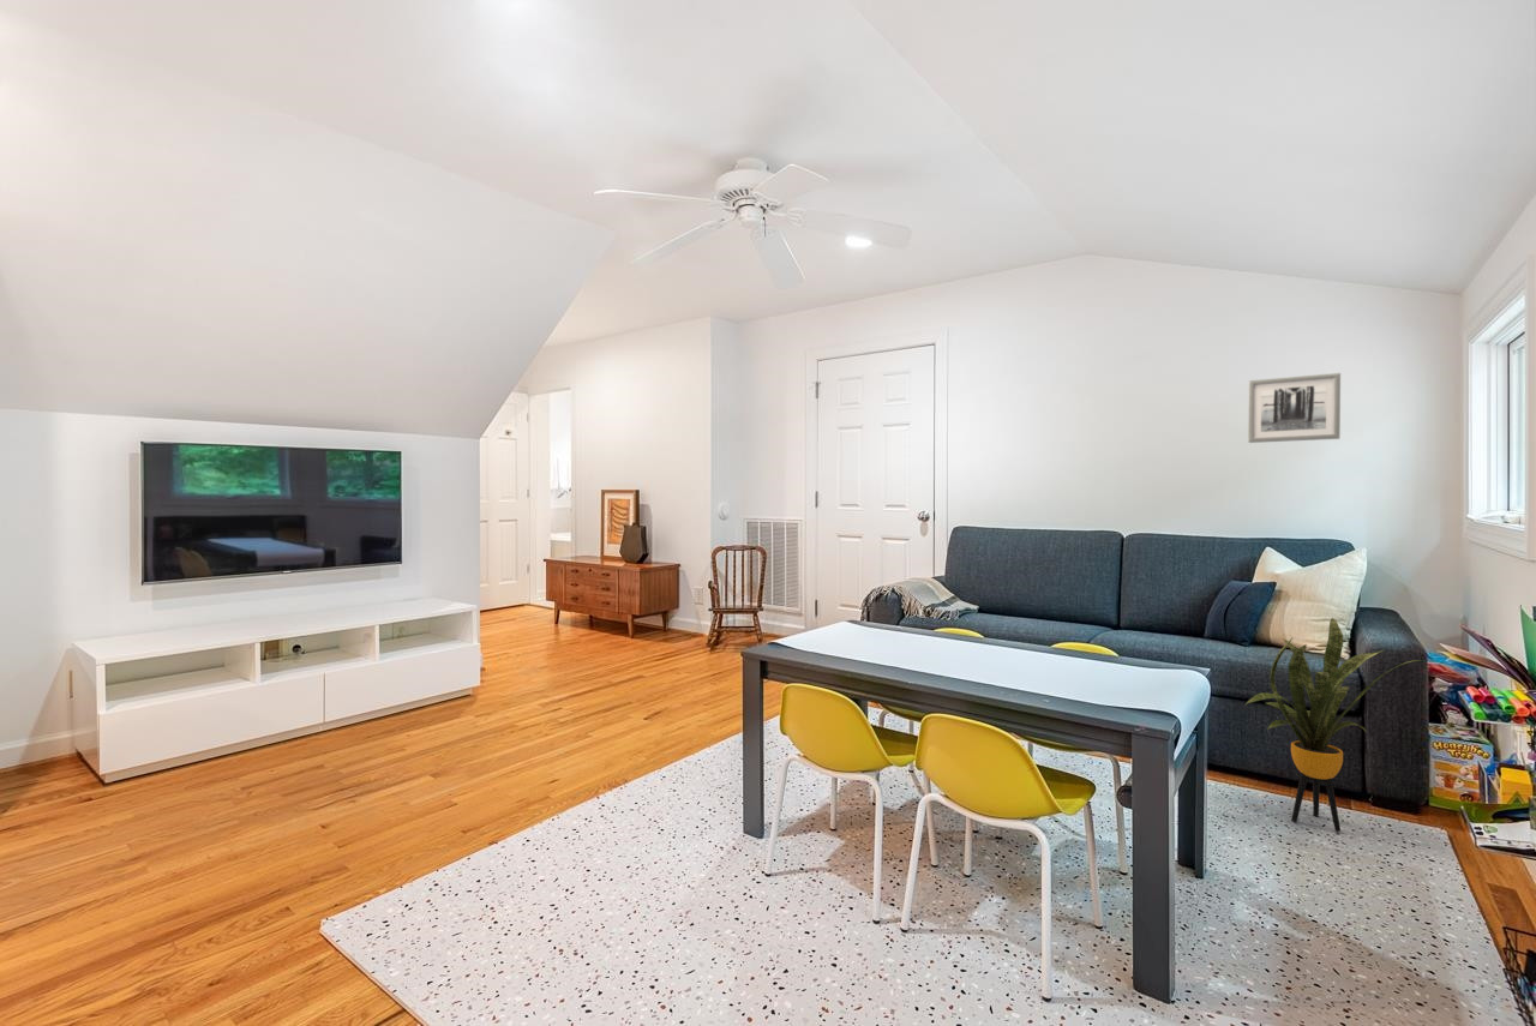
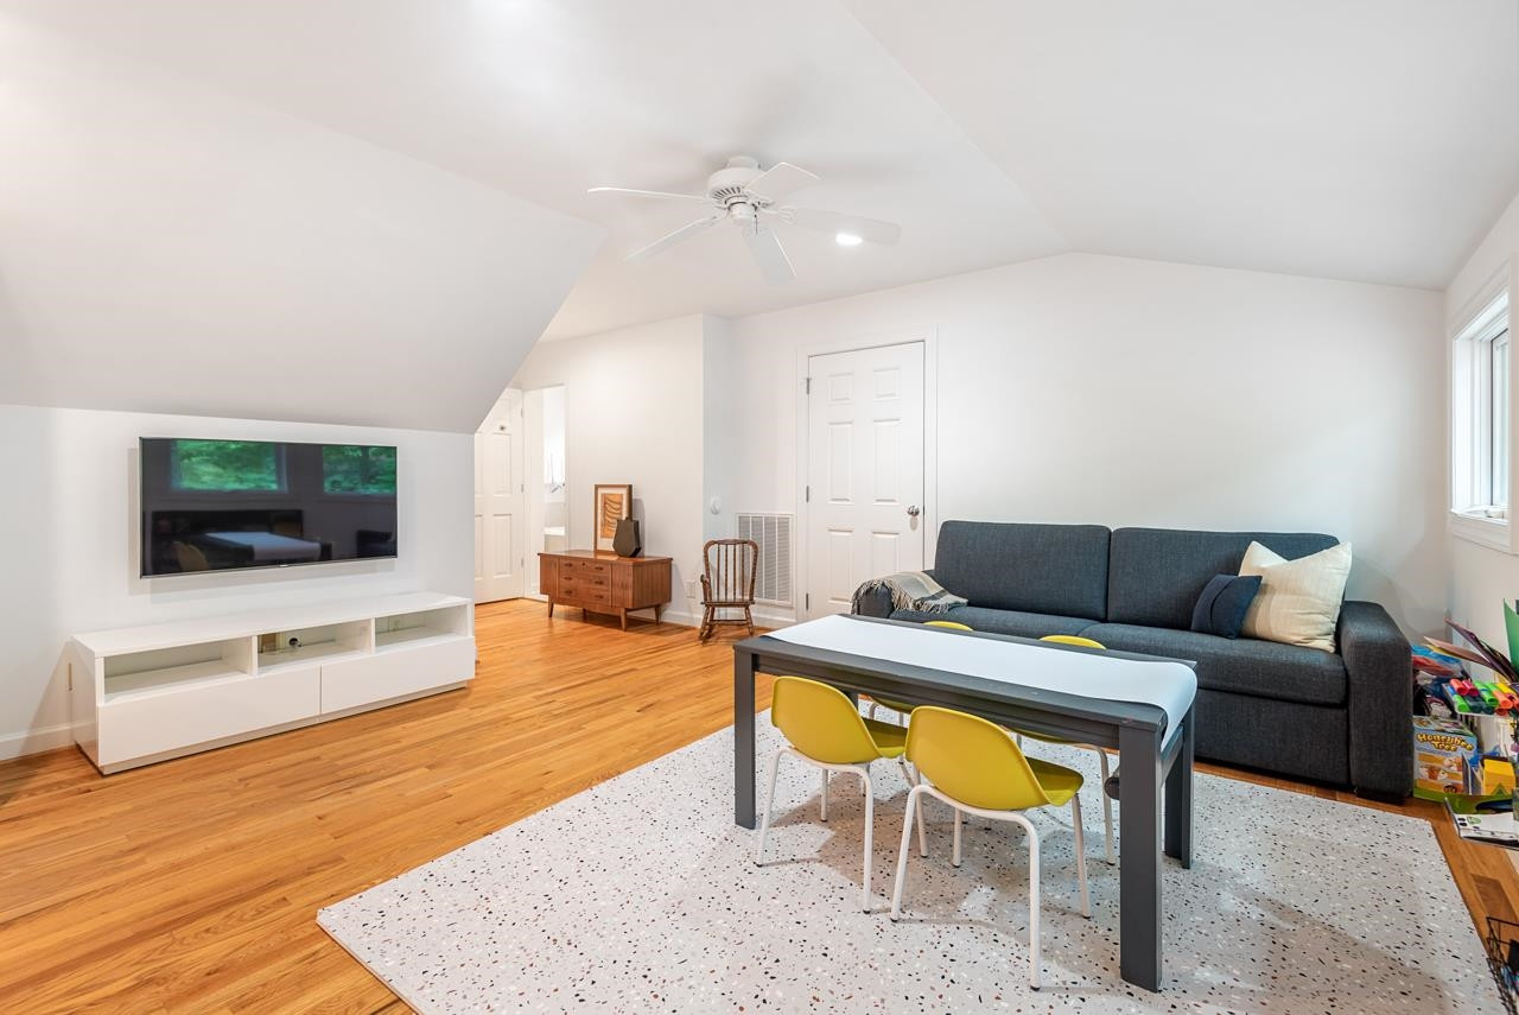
- wall art [1247,372,1342,444]
- house plant [1244,617,1426,833]
